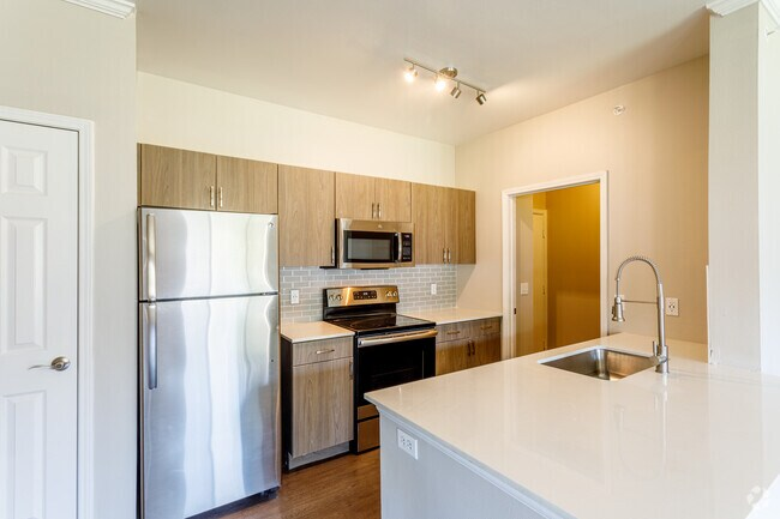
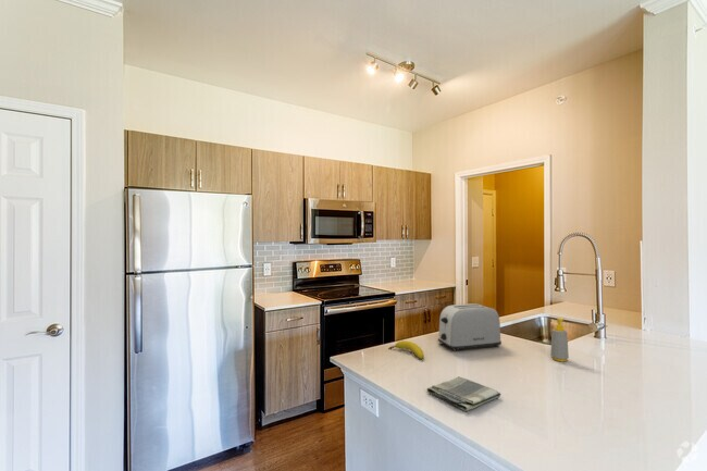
+ dish towel [426,375,501,412]
+ fruit [387,339,425,360]
+ soap bottle [549,318,570,362]
+ toaster [437,302,503,351]
